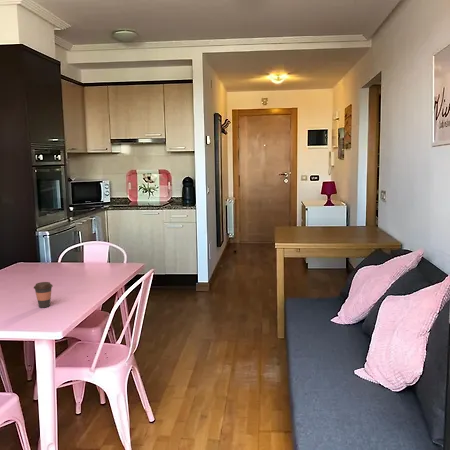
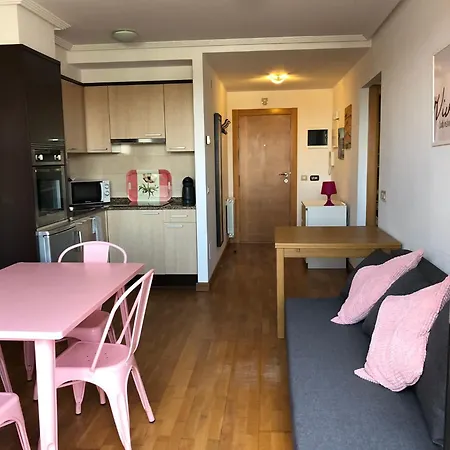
- coffee cup [33,281,54,309]
